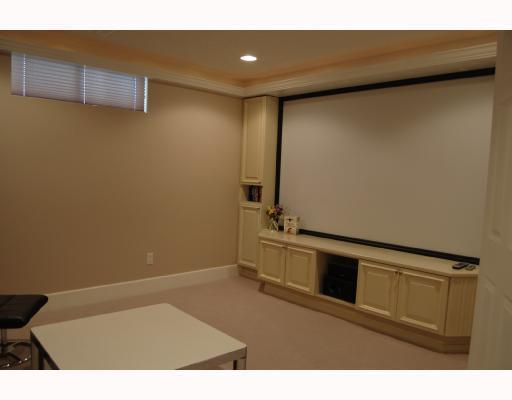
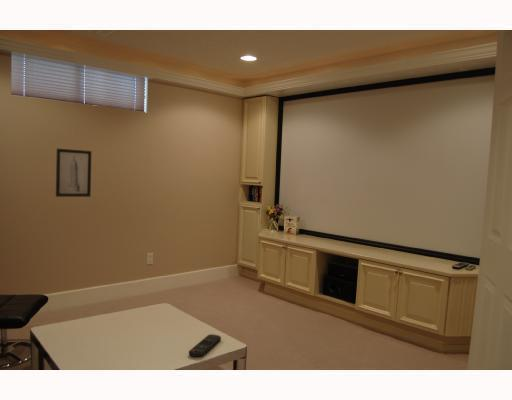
+ remote control [188,333,222,358]
+ wall art [55,148,93,198]
